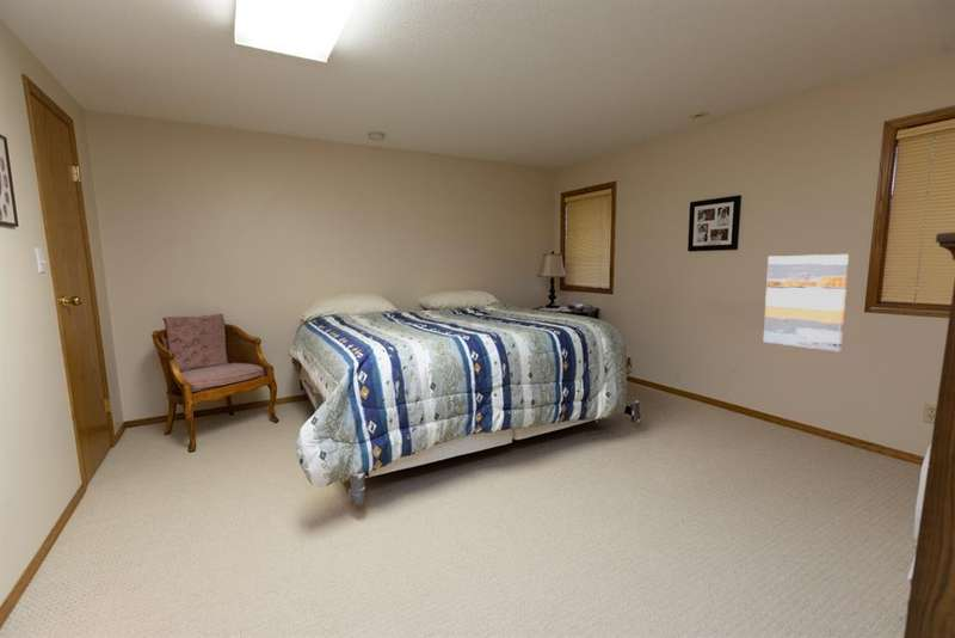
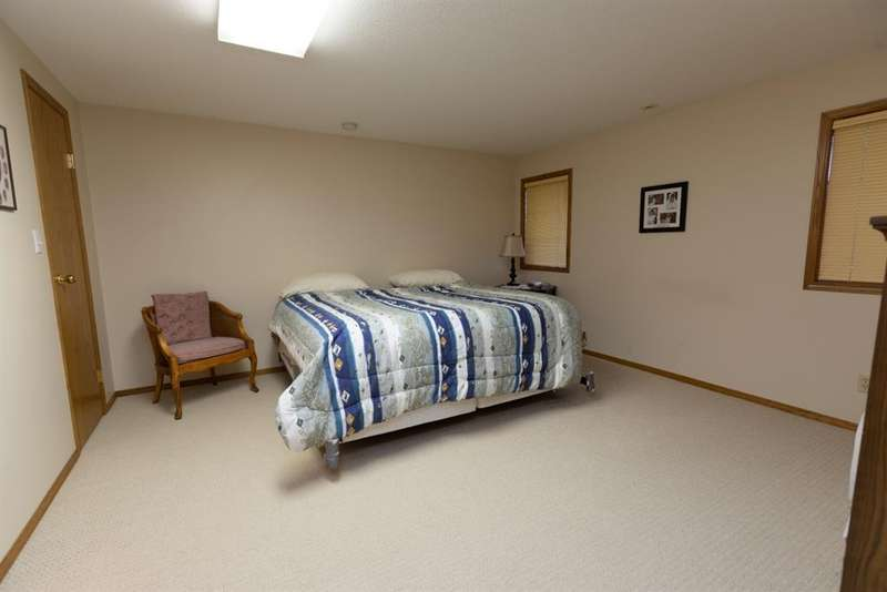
- wall art [763,253,850,352]
